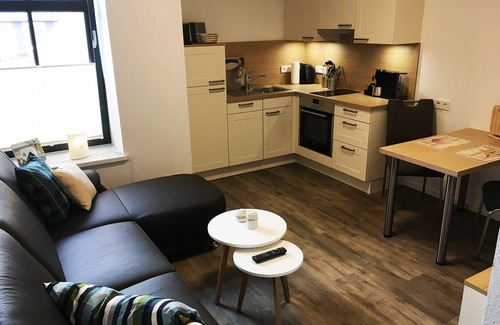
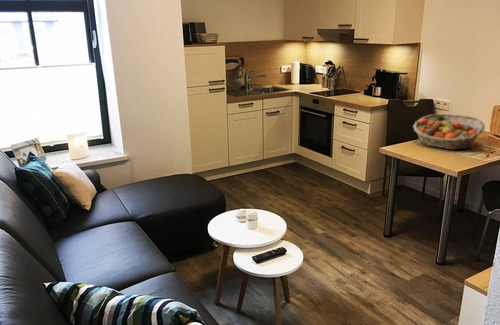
+ fruit basket [412,113,486,150]
